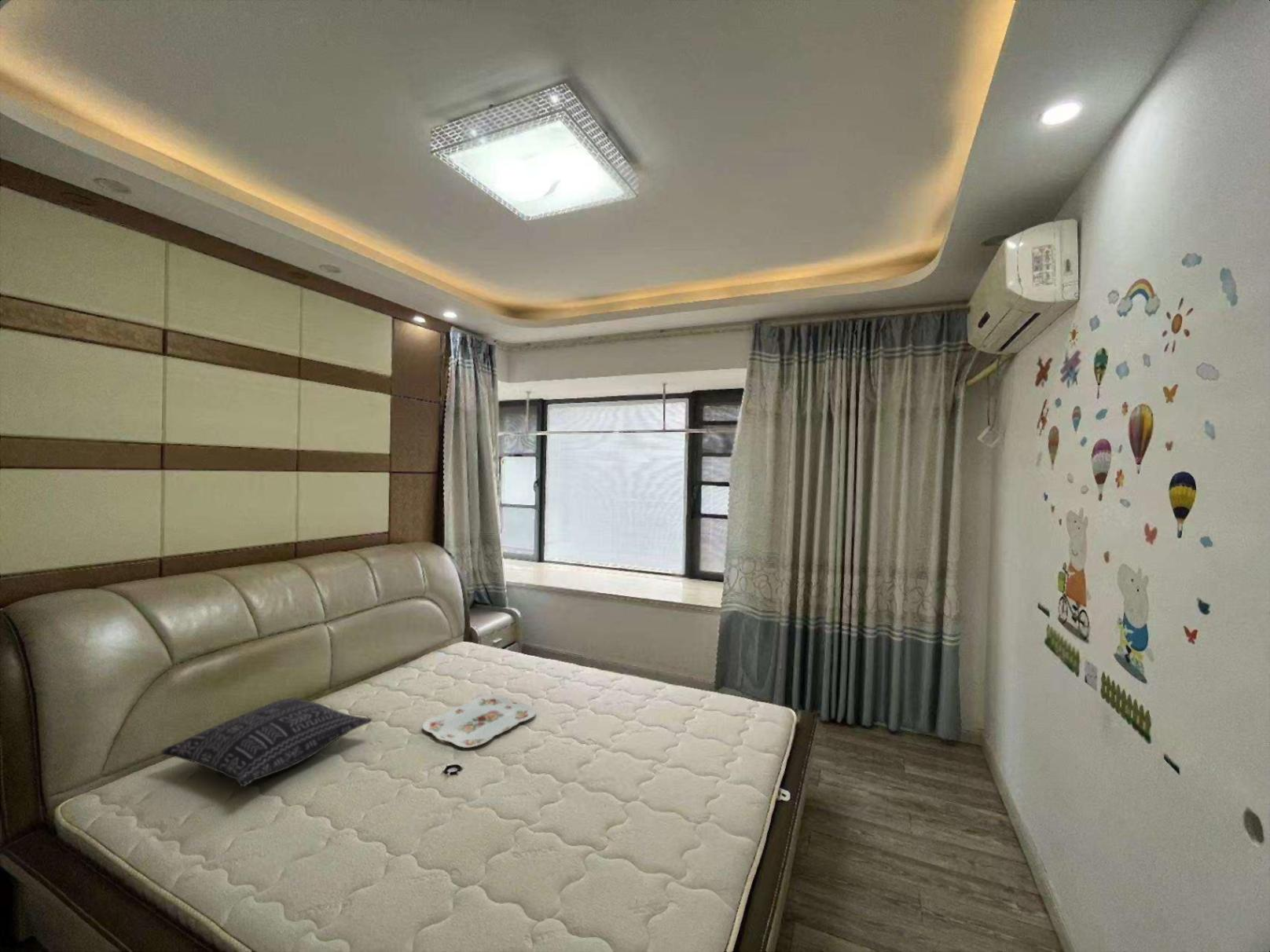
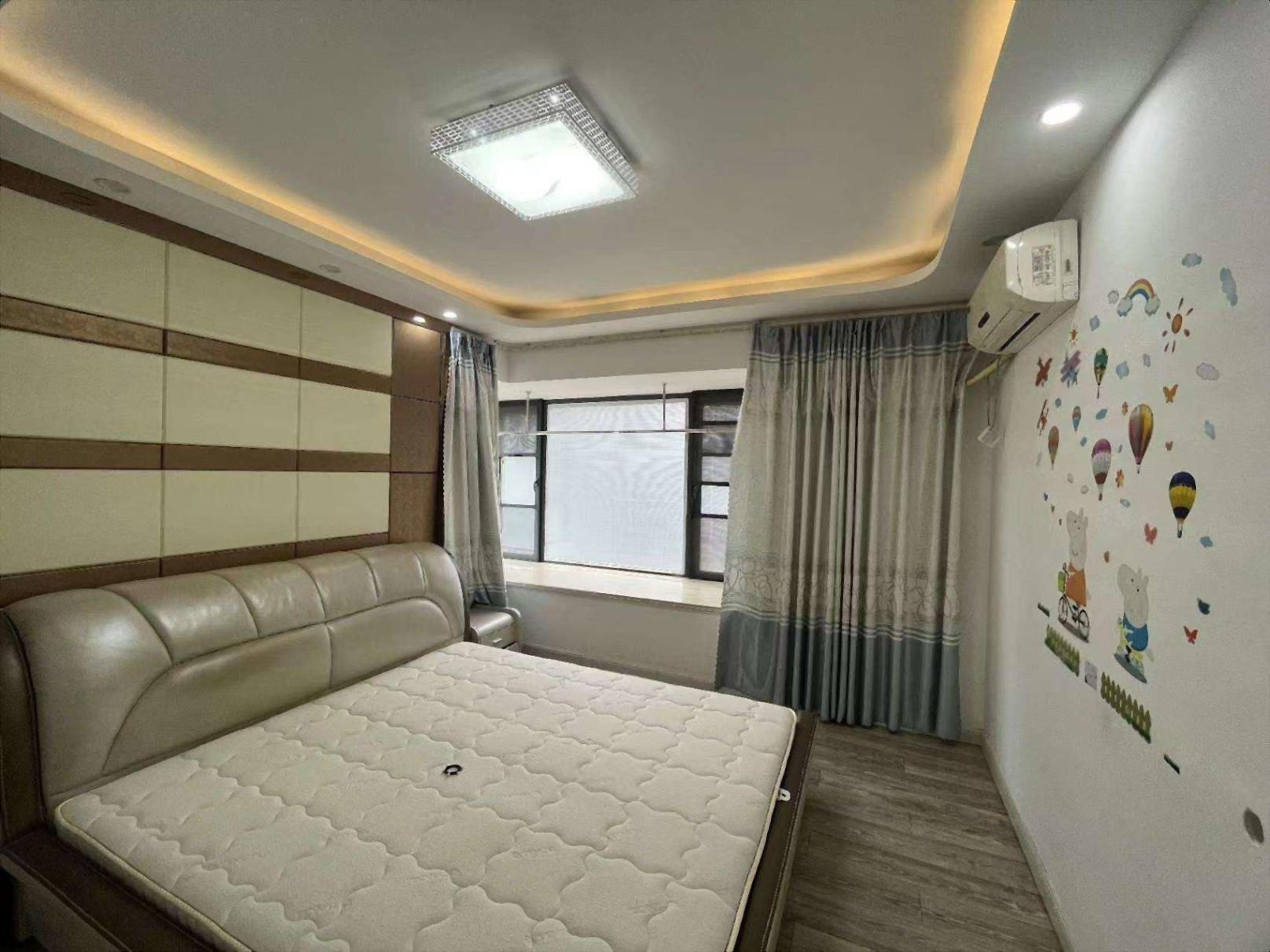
- pillow [160,697,373,787]
- serving tray [421,694,537,749]
